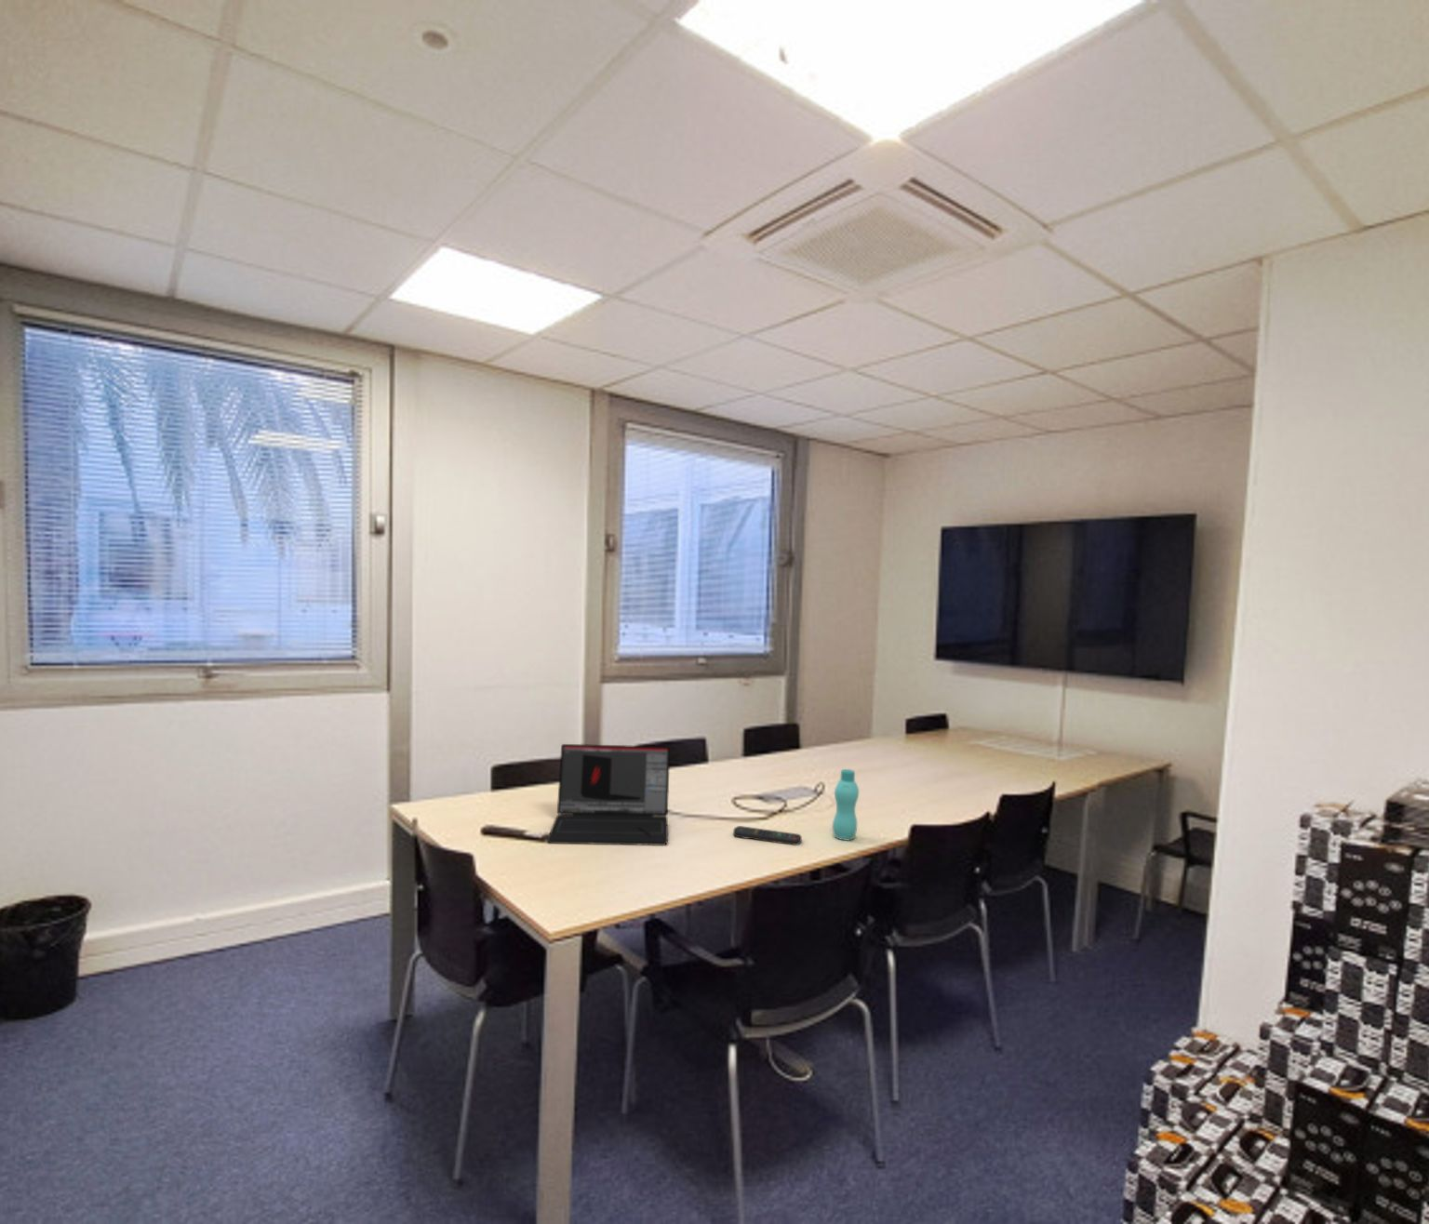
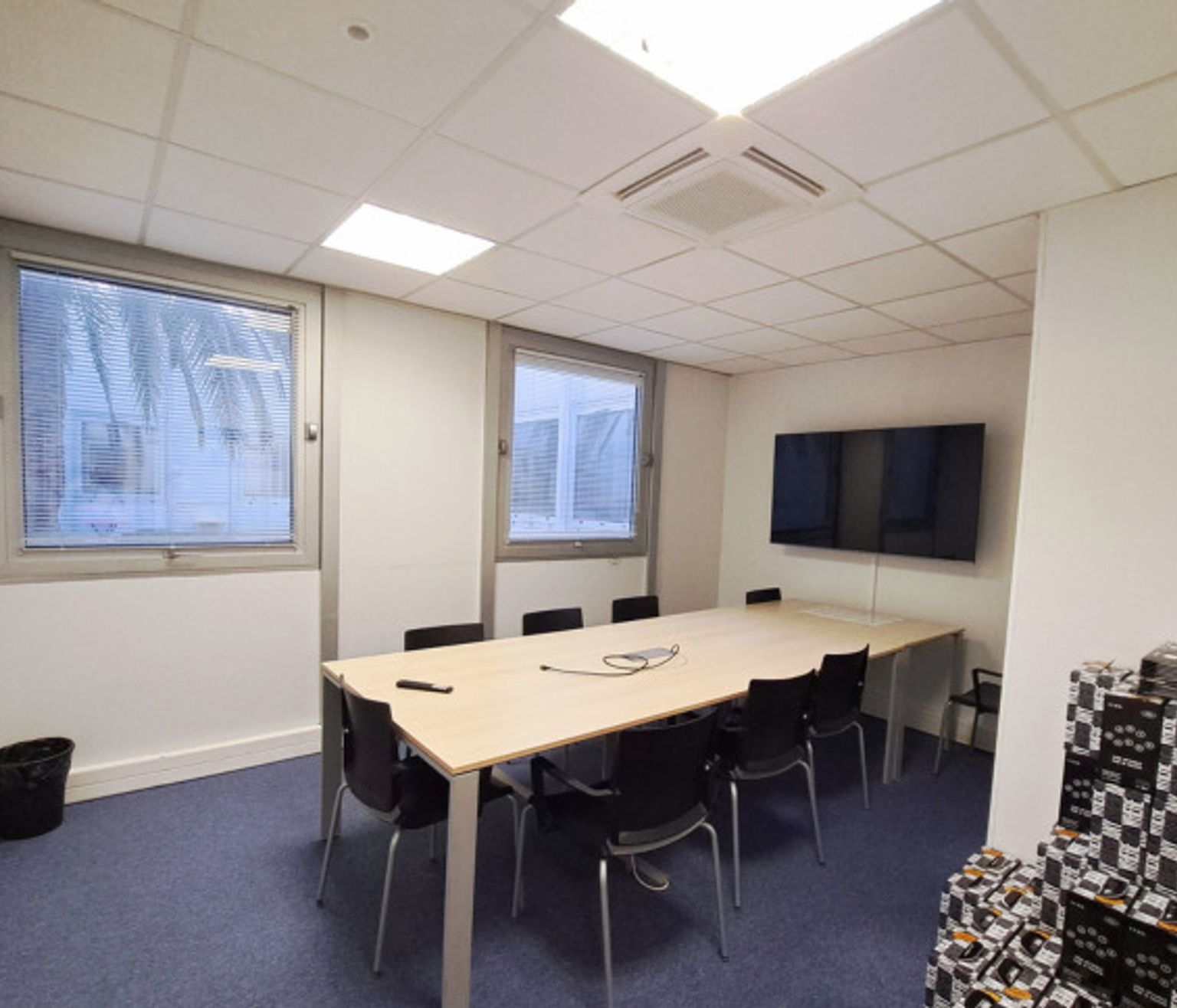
- laptop [546,743,670,846]
- bottle [832,769,860,841]
- remote control [732,824,803,846]
